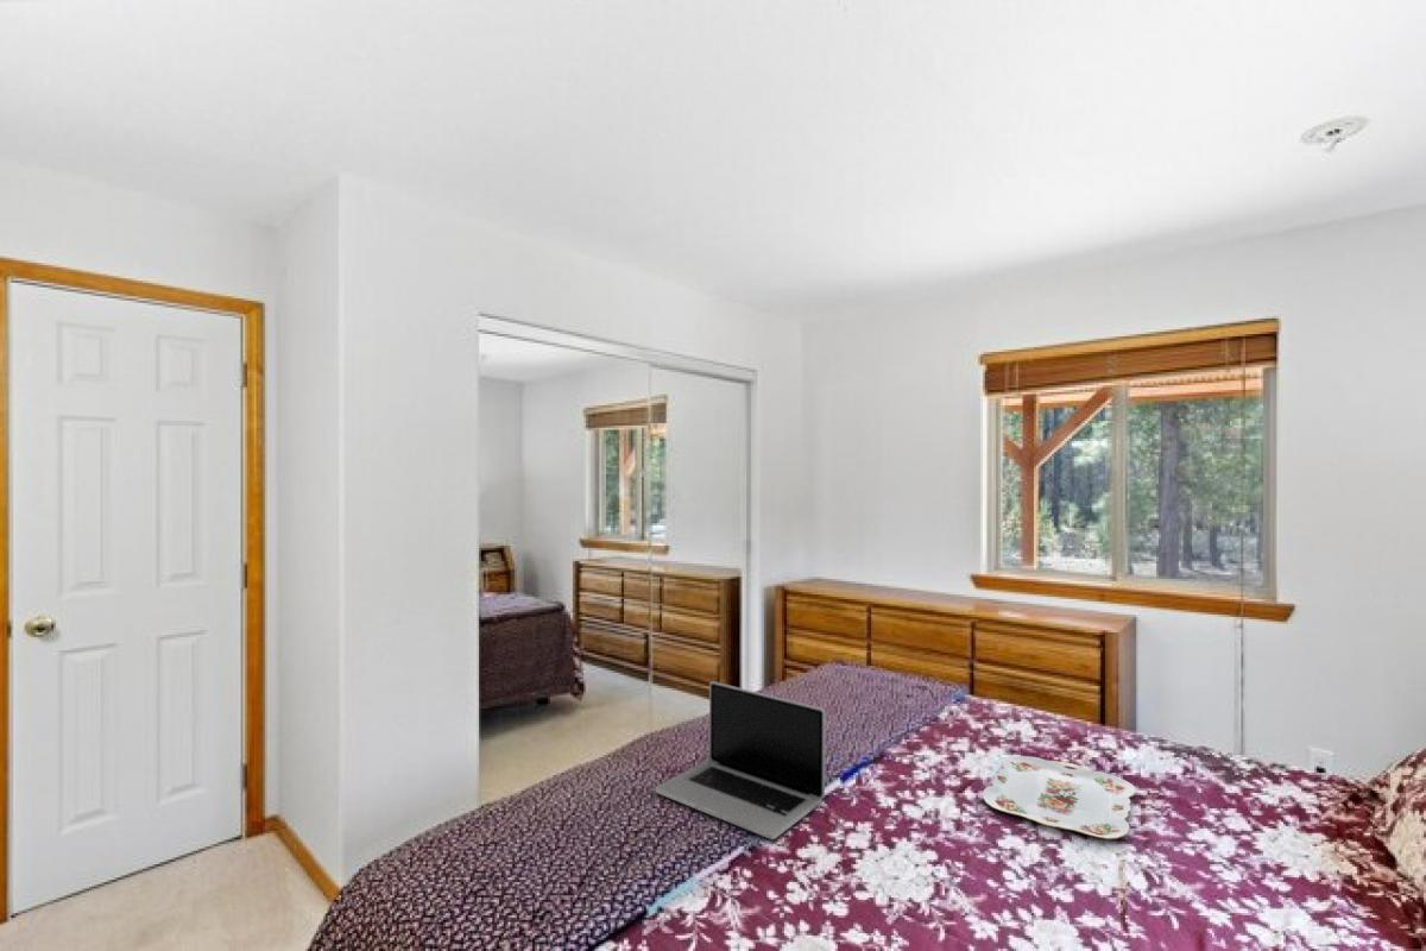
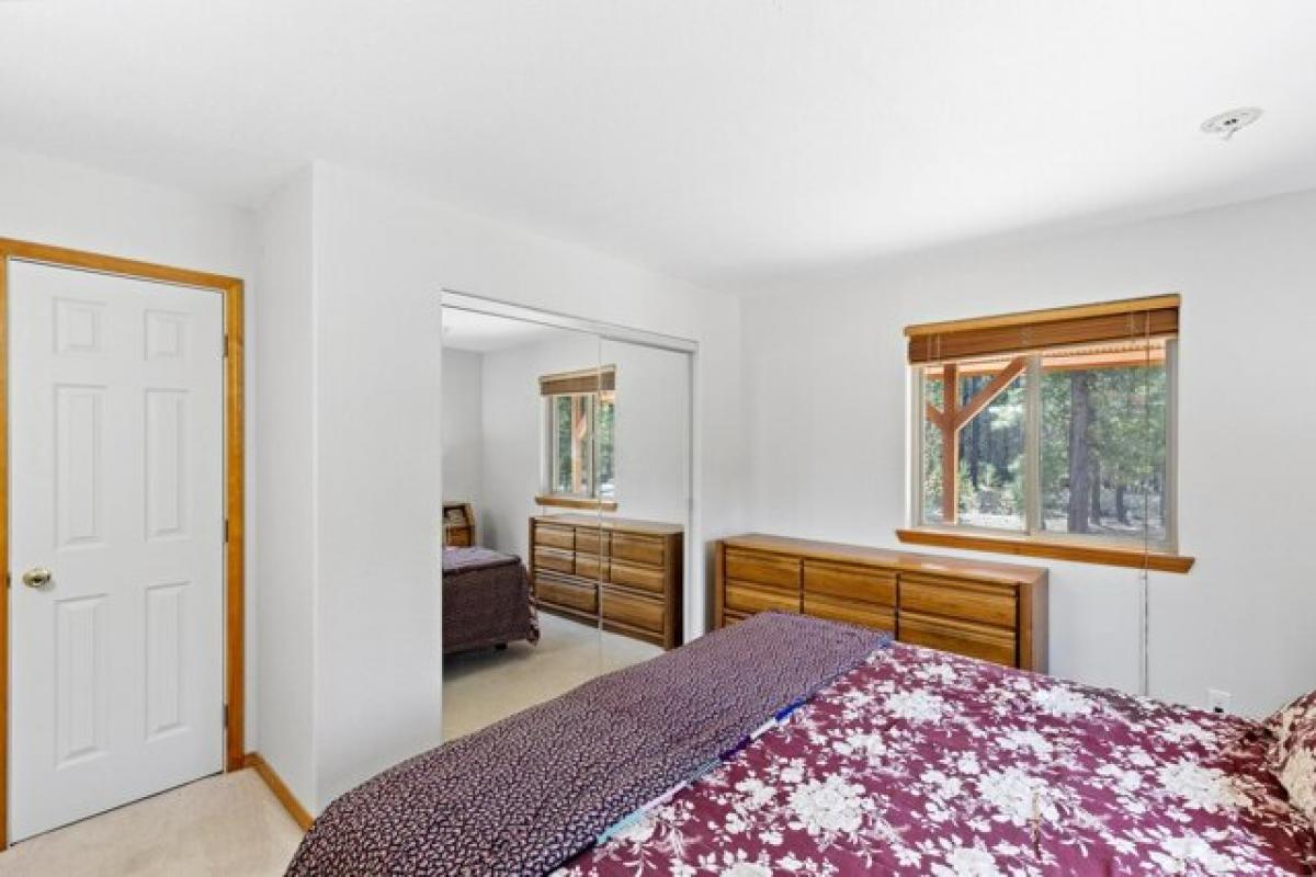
- serving tray [982,755,1136,840]
- laptop [654,680,827,840]
